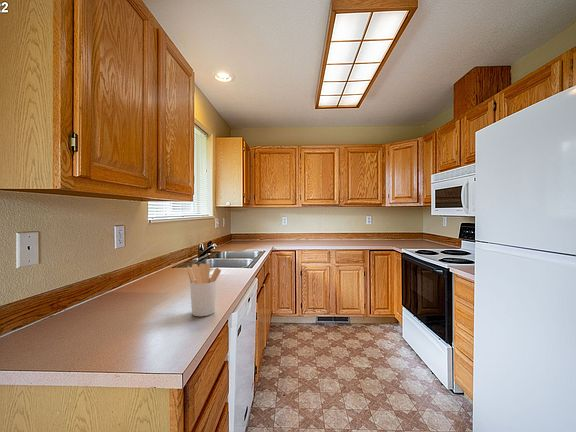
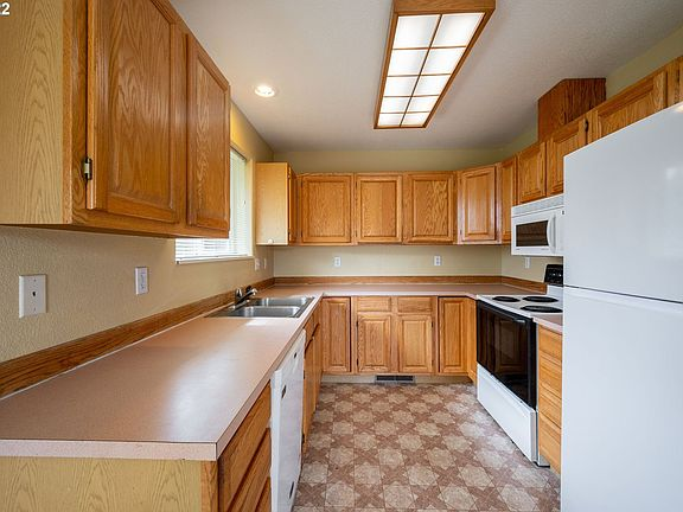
- utensil holder [186,262,222,317]
